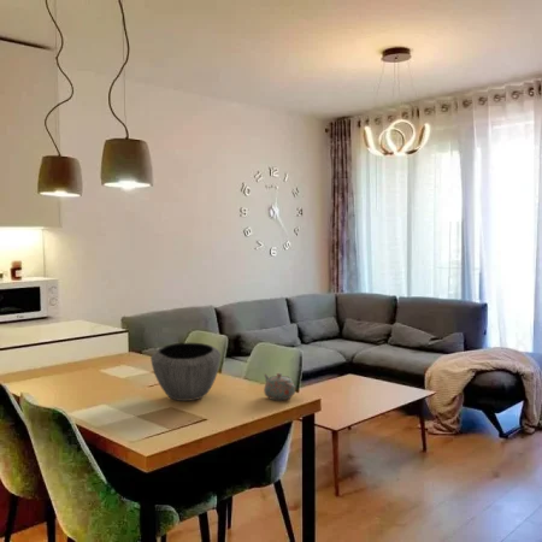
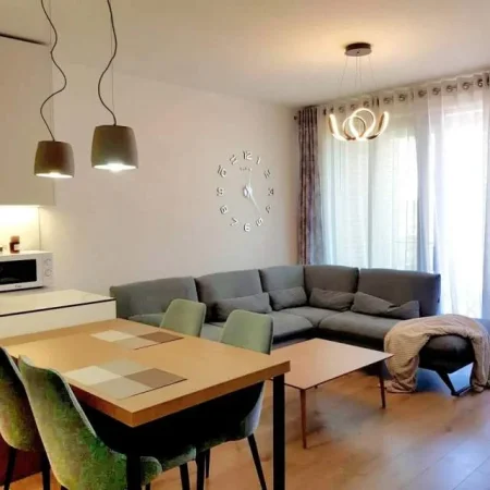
- teapot [263,372,296,401]
- bowl [149,342,222,402]
